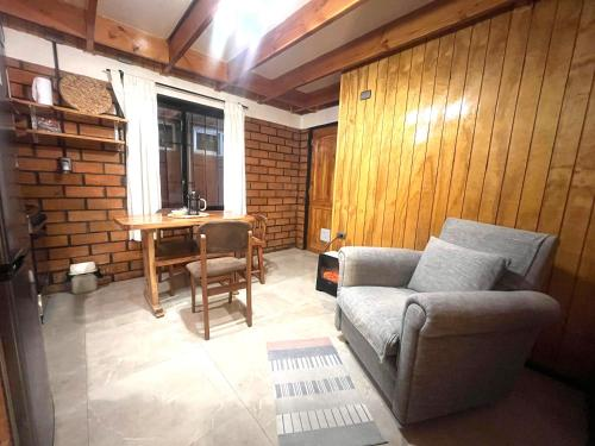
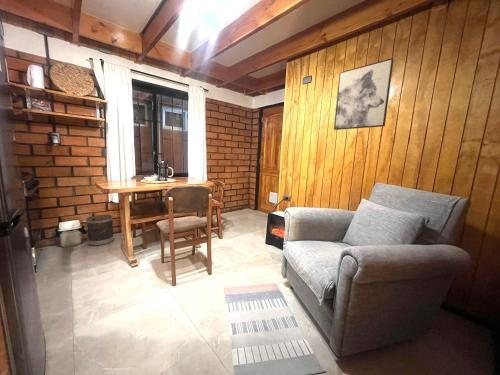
+ wall art [333,57,395,131]
+ wastebasket [85,214,115,247]
